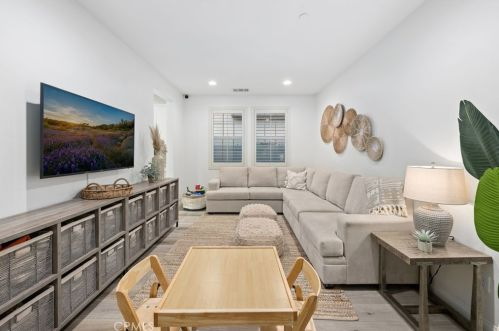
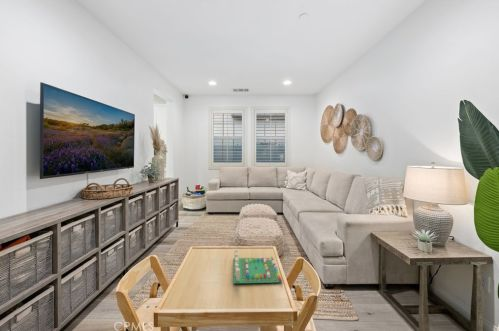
+ board game [232,248,283,285]
